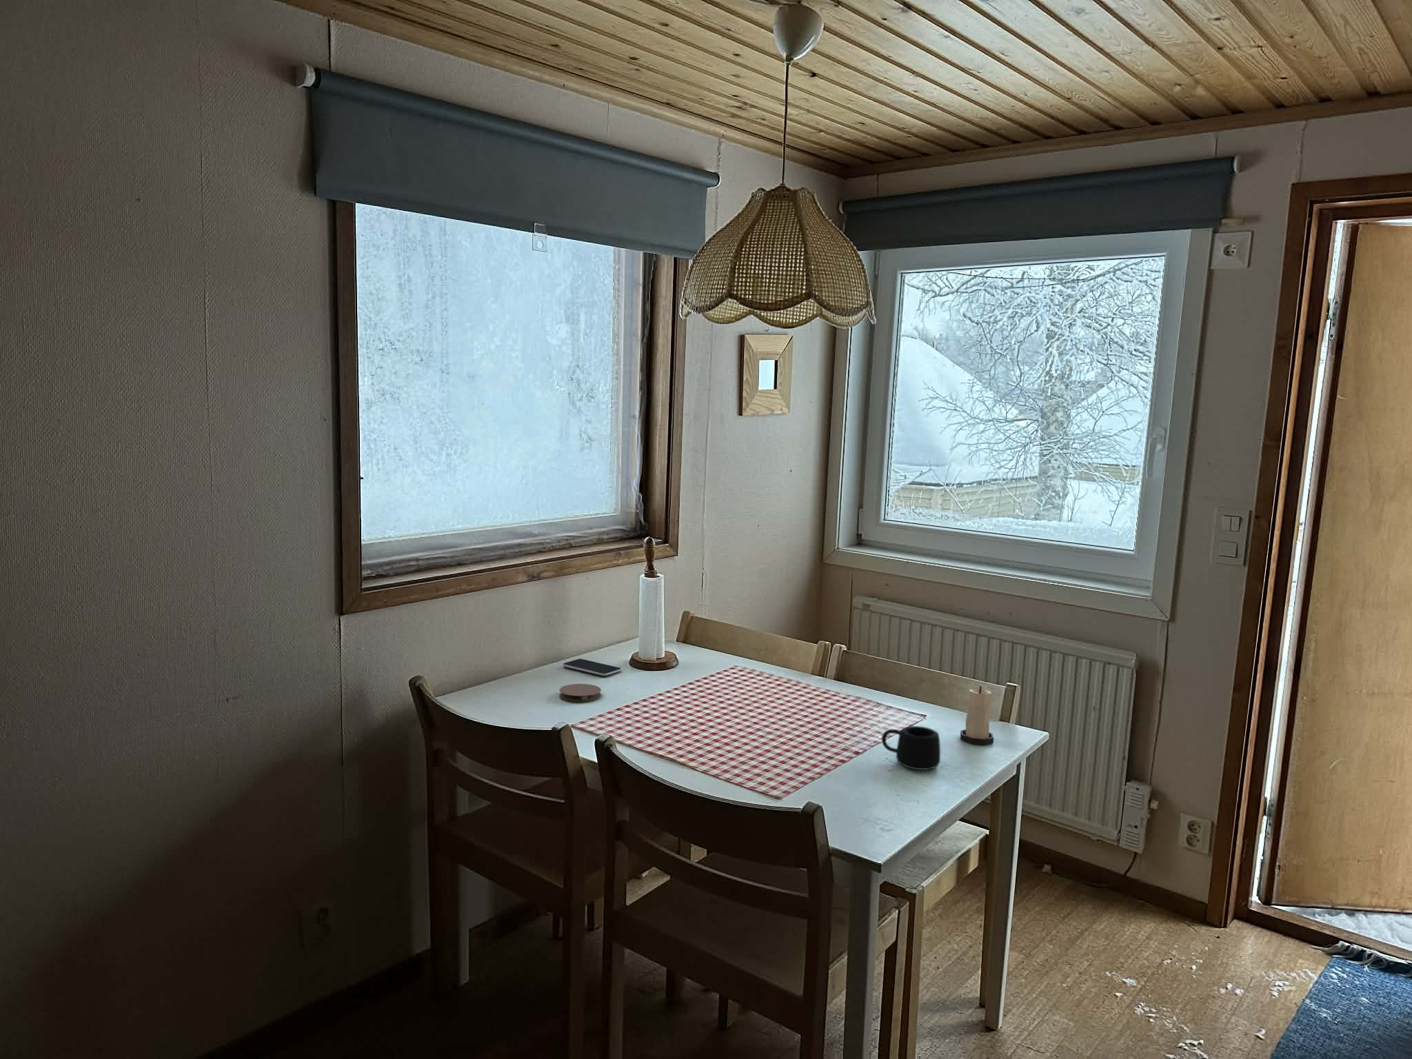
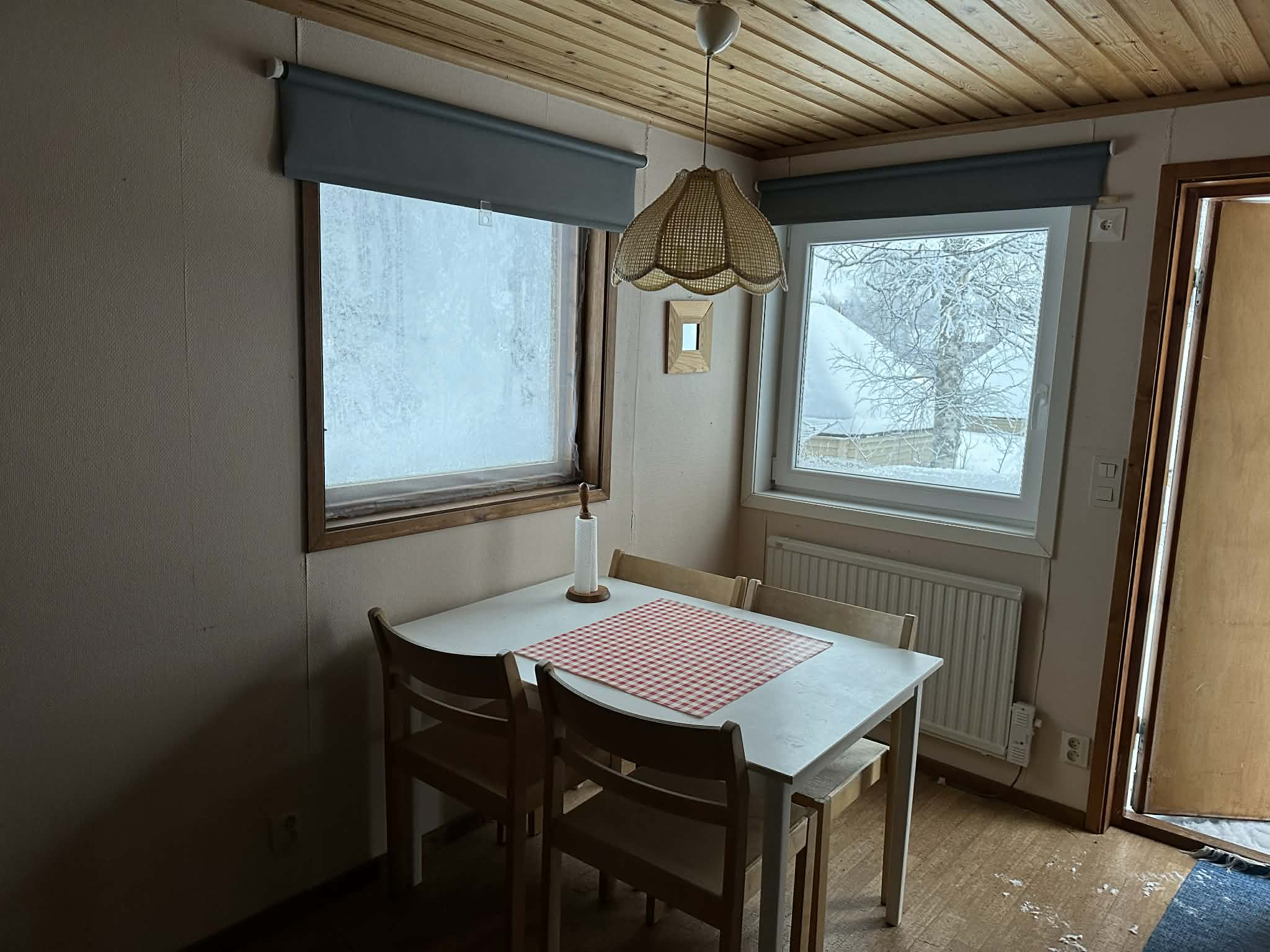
- coaster [558,683,601,702]
- candle [959,685,994,745]
- smartphone [561,659,622,676]
- mug [882,725,941,771]
